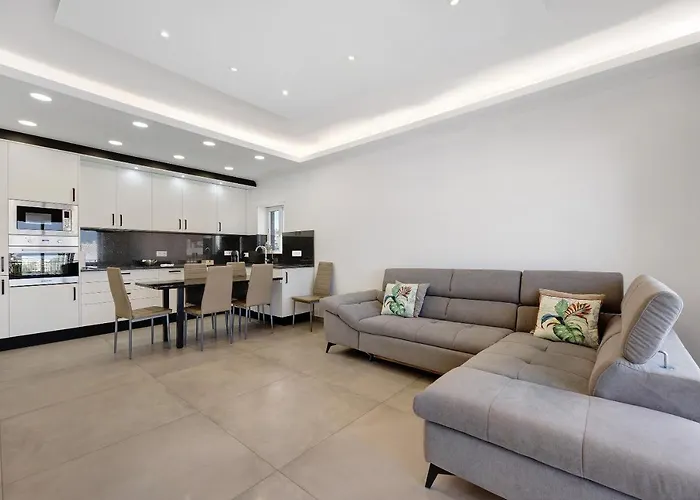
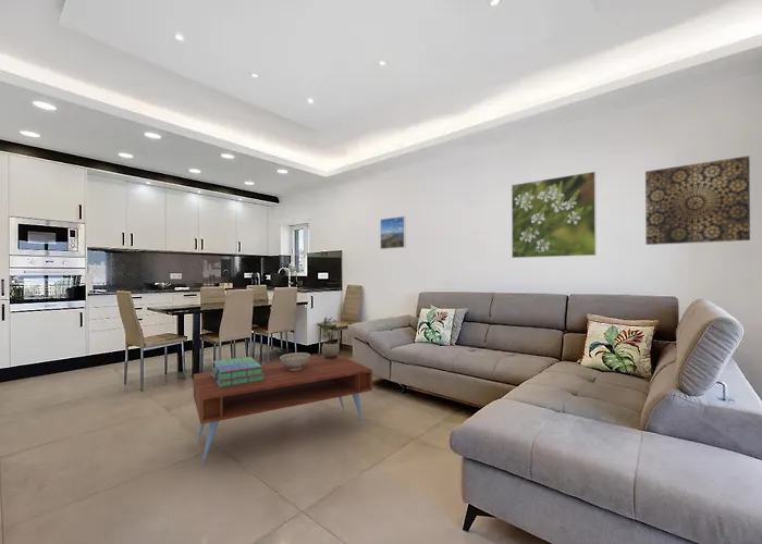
+ decorative bowl [279,351,311,371]
+ stack of books [210,356,265,387]
+ potted plant [320,316,340,359]
+ wall art [644,154,751,246]
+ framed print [511,171,598,259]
+ coffee table [193,354,373,467]
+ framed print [379,215,407,250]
